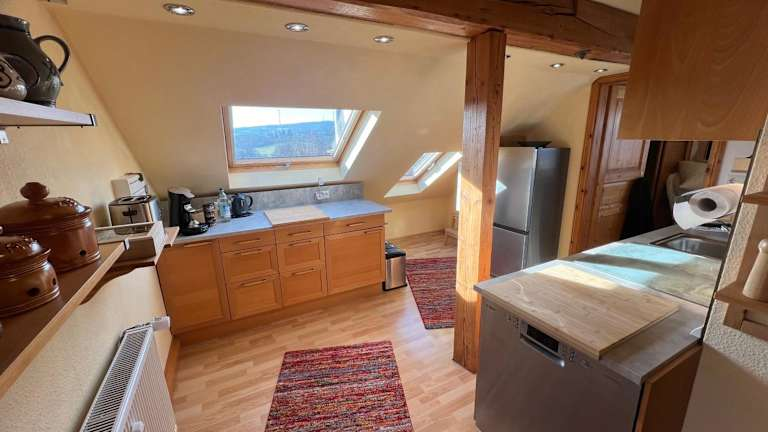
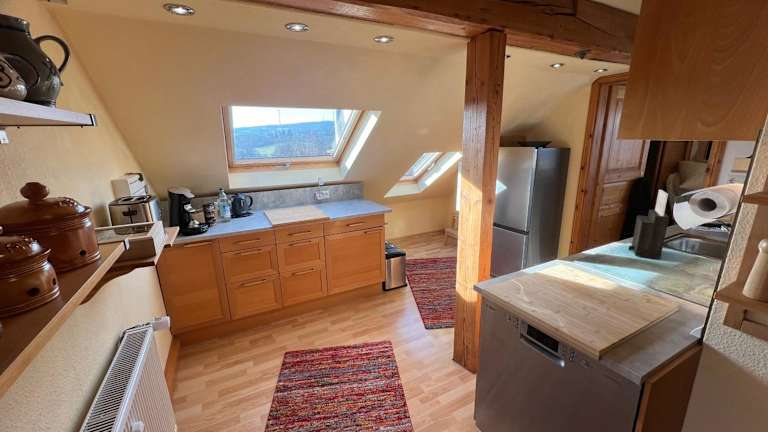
+ knife block [627,189,670,260]
